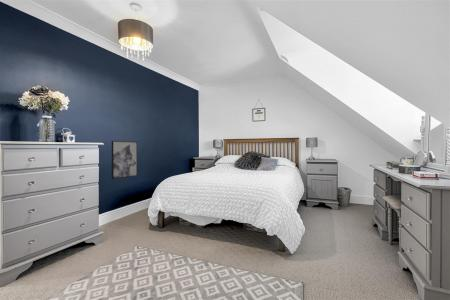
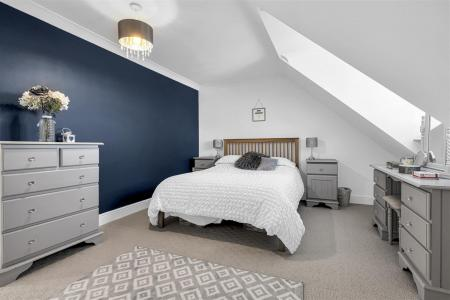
- wall art [111,140,138,180]
